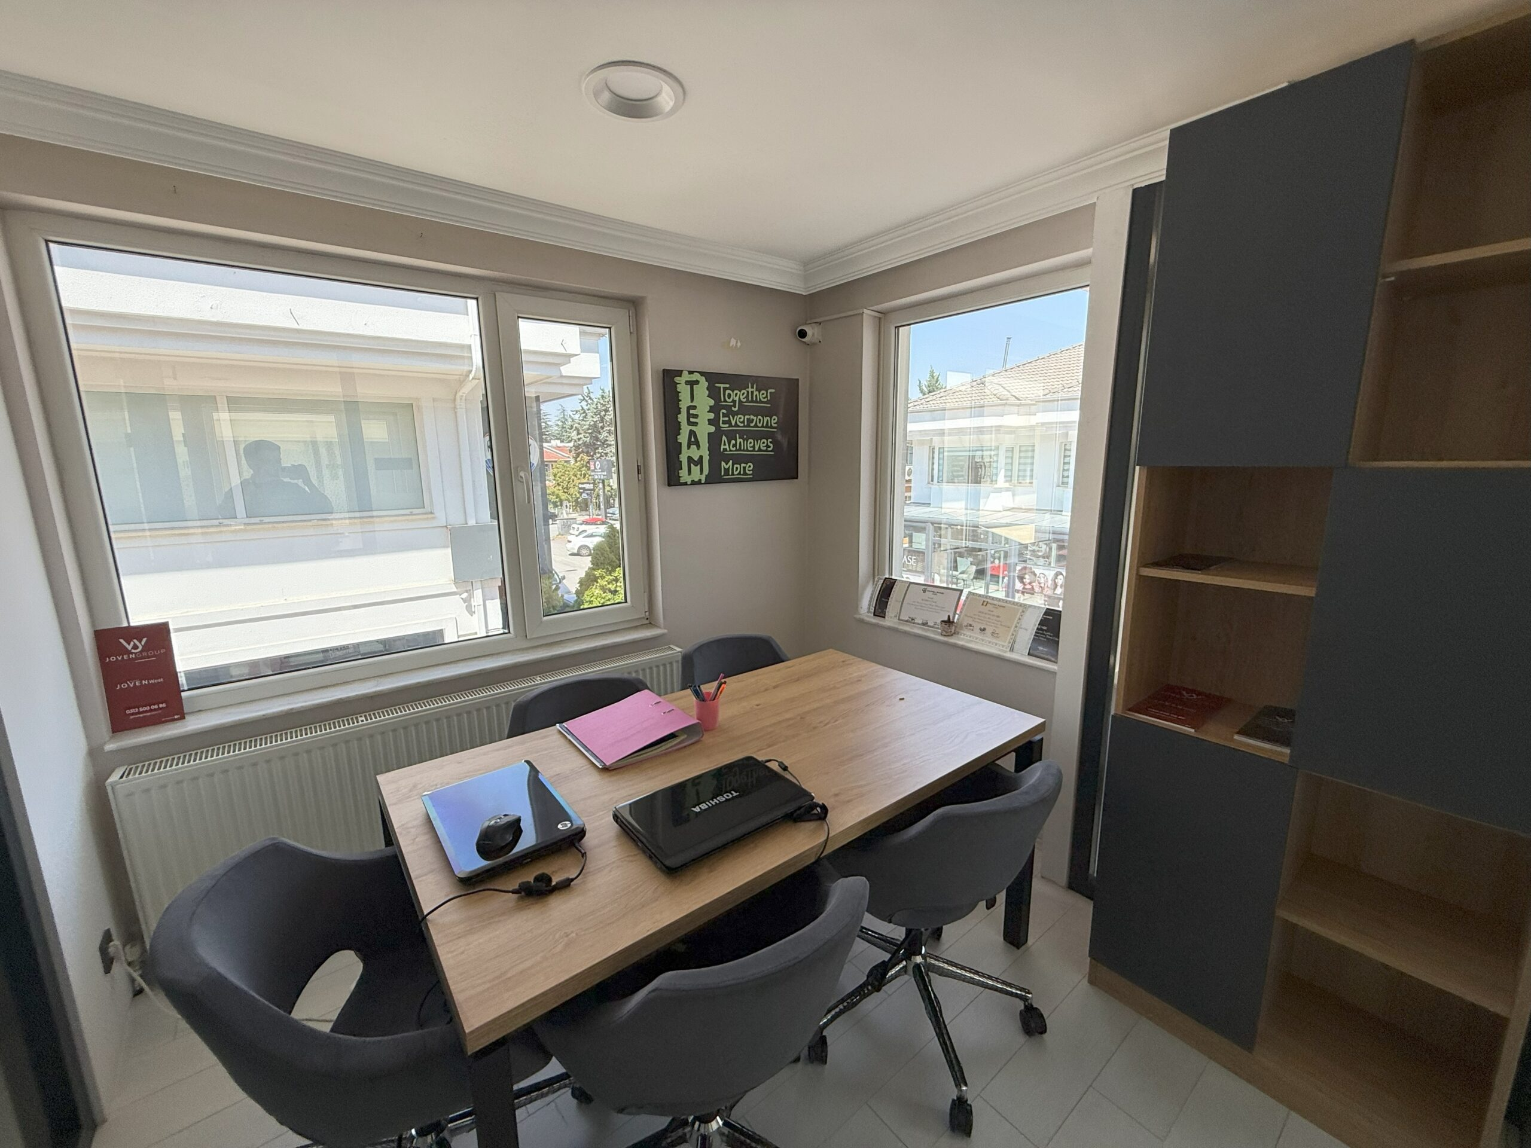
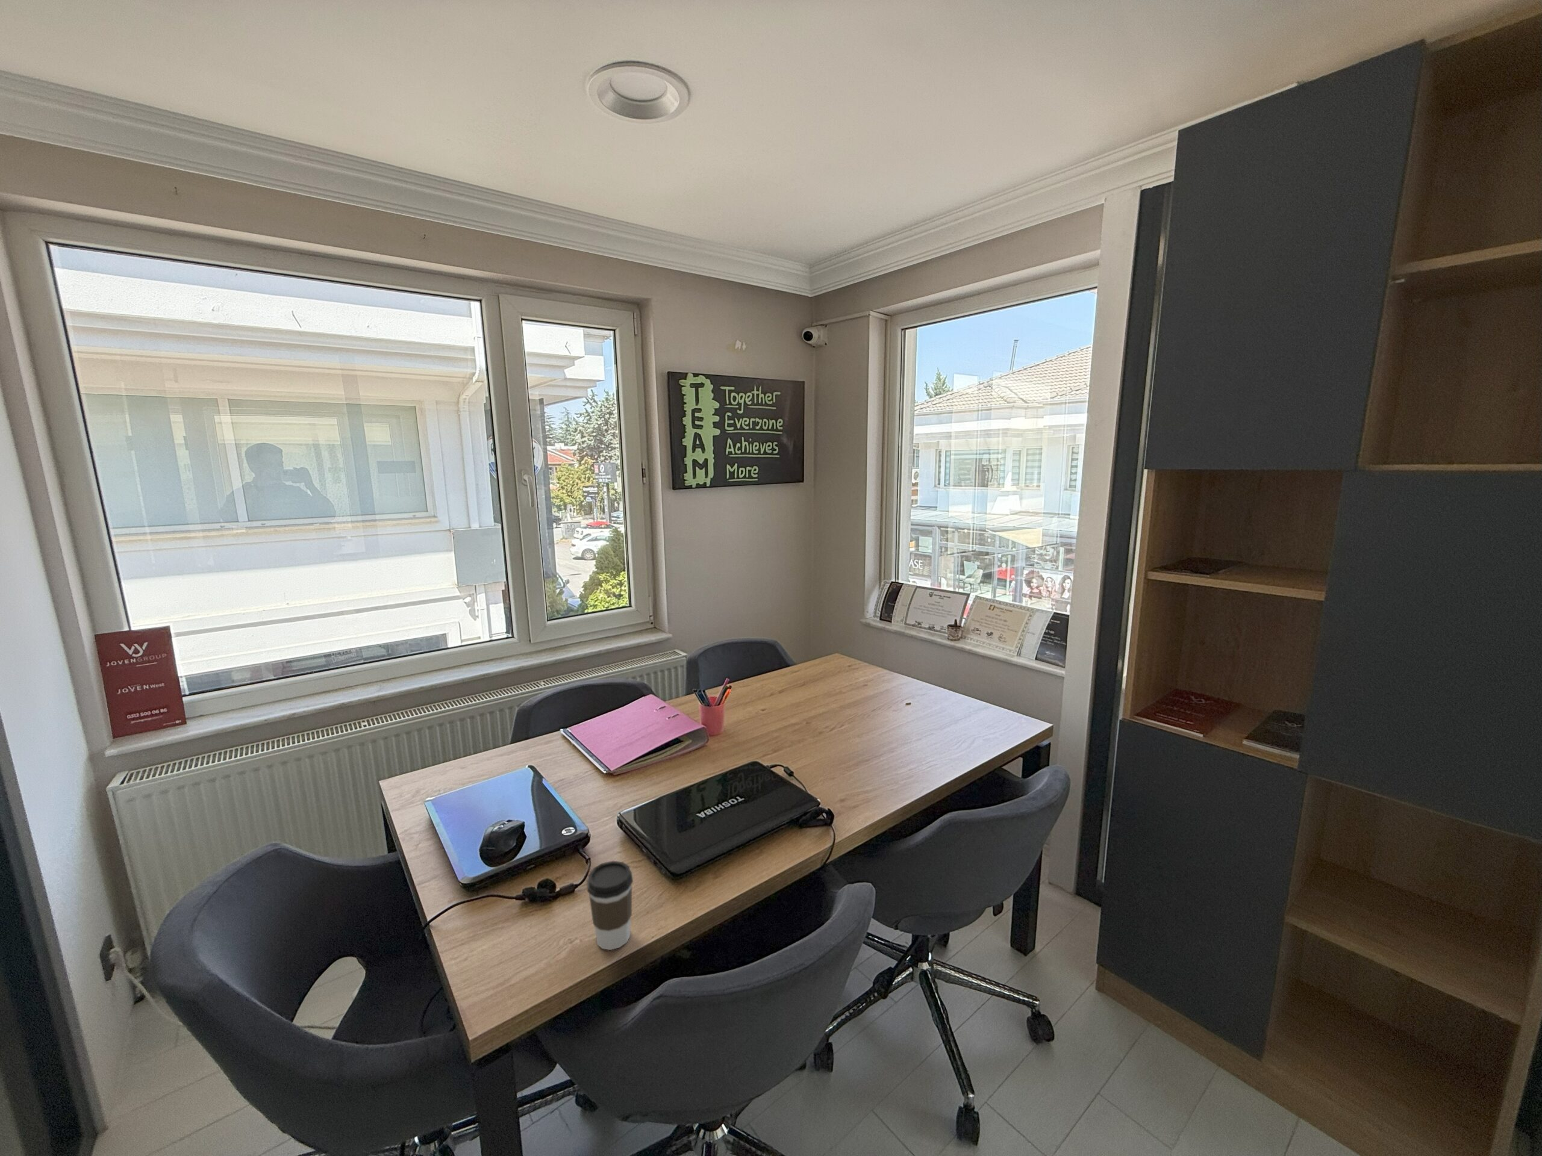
+ coffee cup [586,861,634,951]
